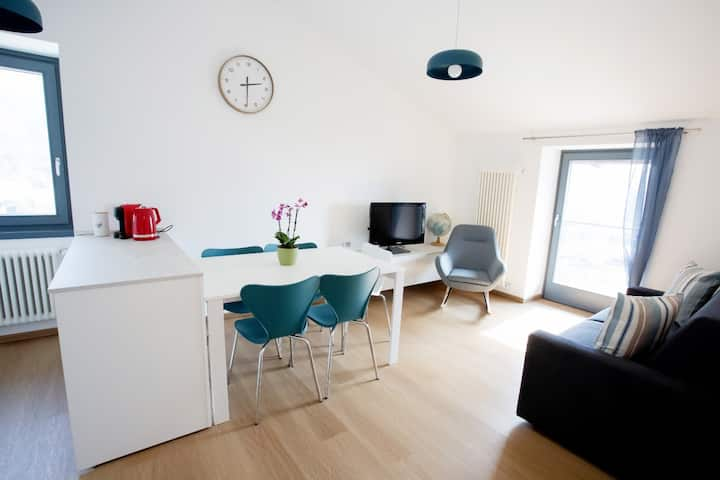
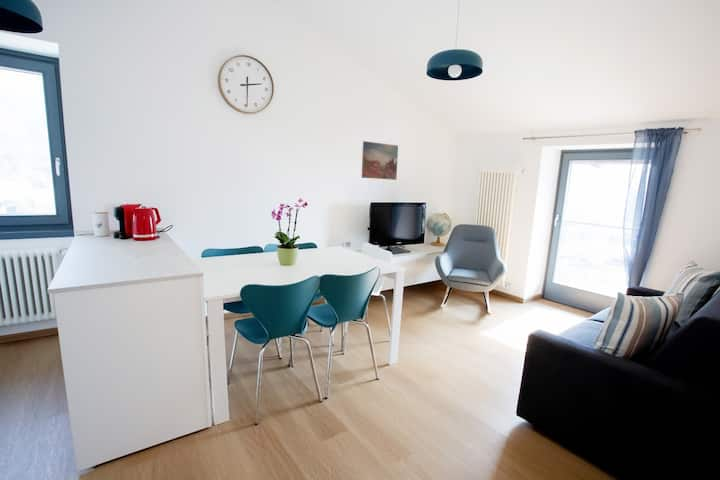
+ wall art [361,140,399,181]
